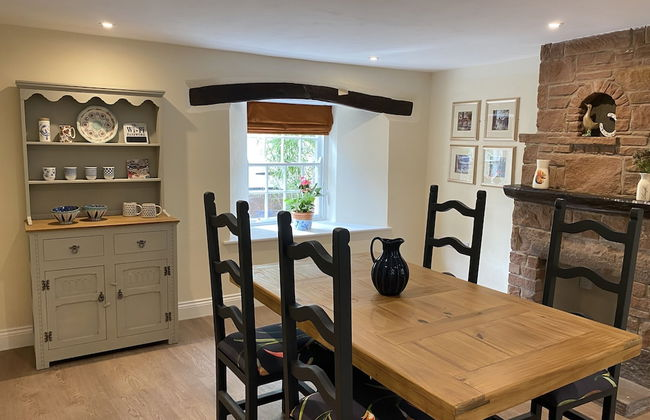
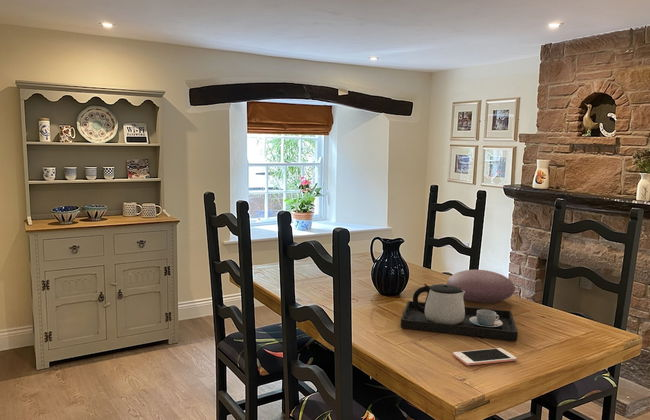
+ decorative bowl [446,269,516,304]
+ cell phone [452,347,518,367]
+ teapot [400,283,519,342]
